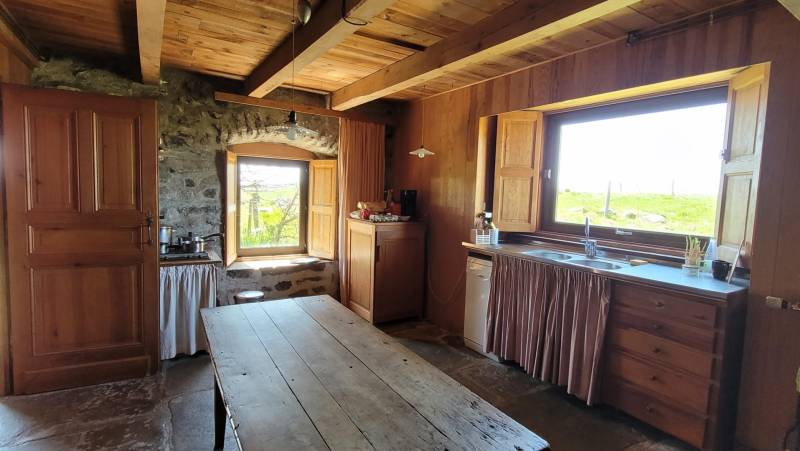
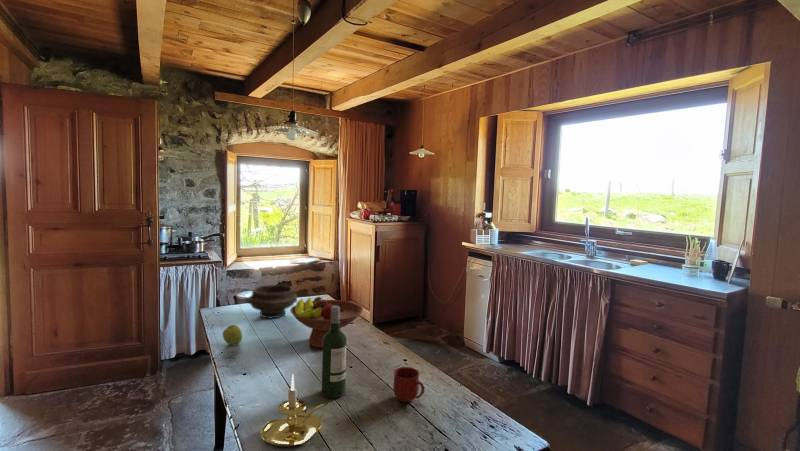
+ bowl [247,284,298,319]
+ mug [392,366,425,403]
+ apple [222,324,243,346]
+ fruit bowl [289,296,364,349]
+ candle holder [259,373,330,448]
+ wine bottle [321,306,348,399]
